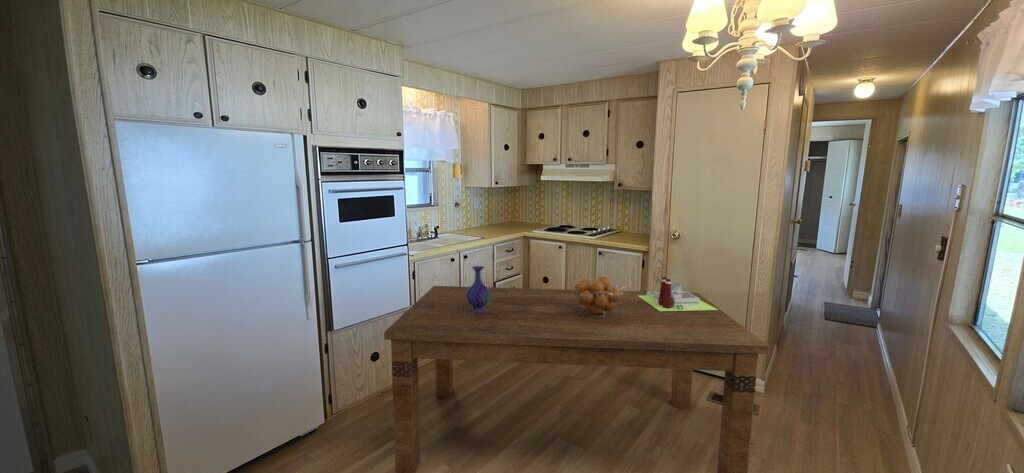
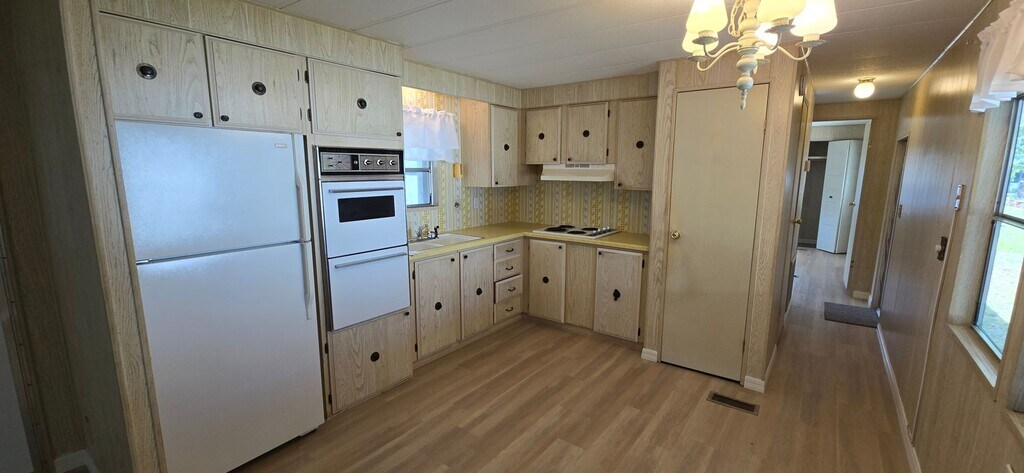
- architectural model [637,276,718,311]
- dining table [383,285,770,473]
- fruit basket [572,275,625,317]
- vase [466,265,490,312]
